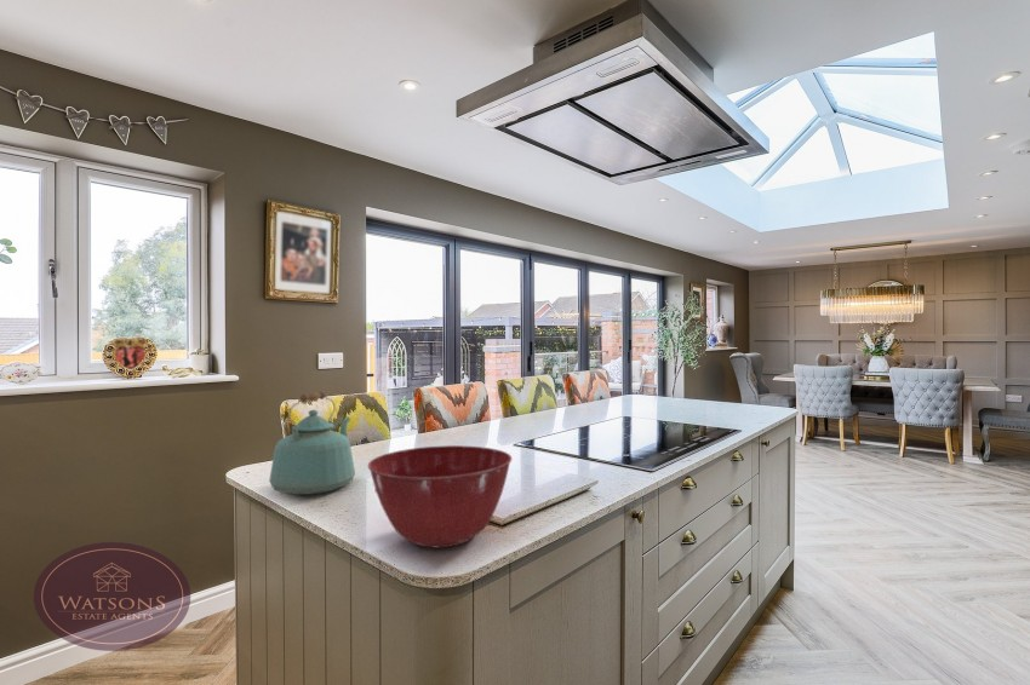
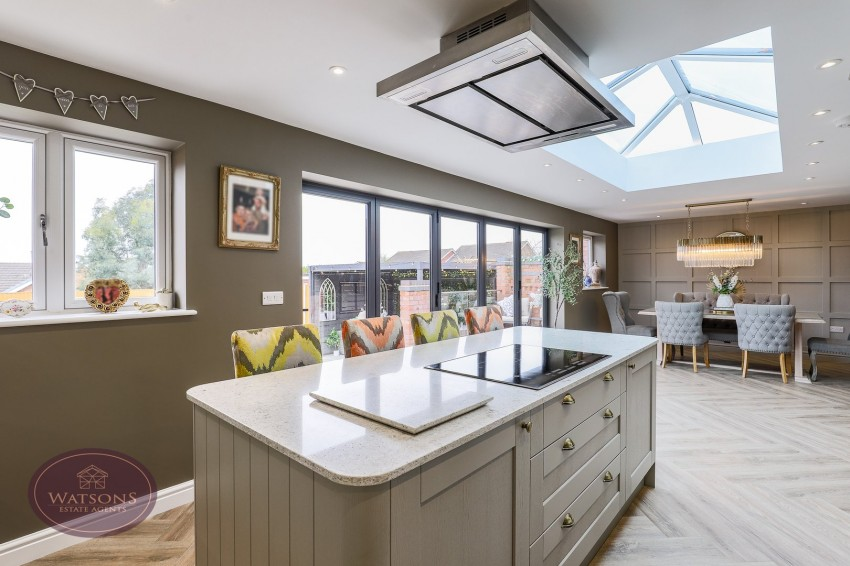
- kettle [268,391,356,496]
- mixing bowl [367,444,513,548]
